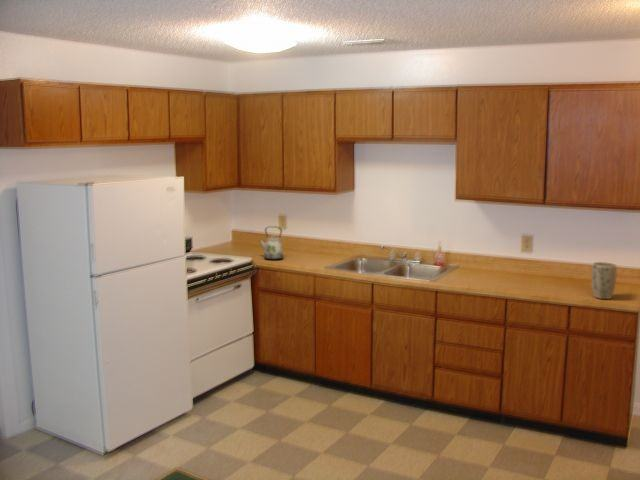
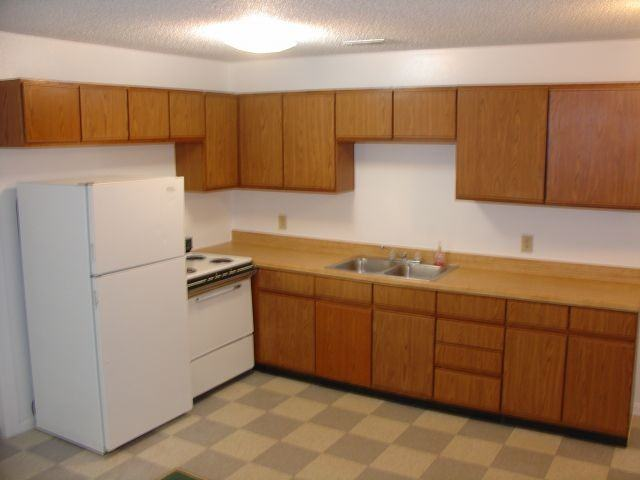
- plant pot [590,261,618,300]
- kettle [258,225,284,261]
